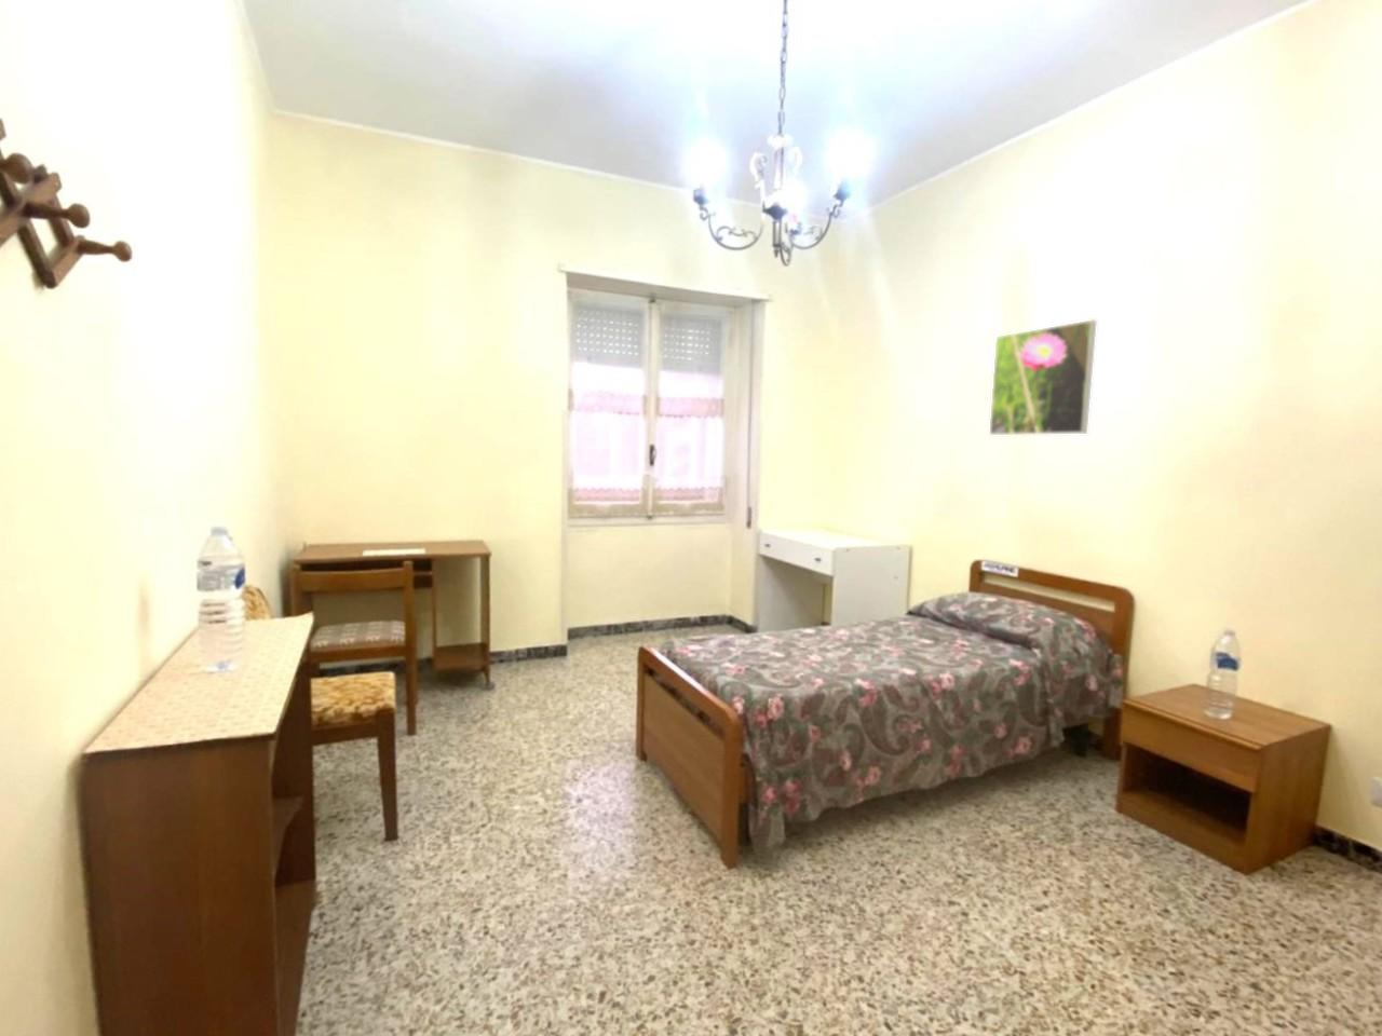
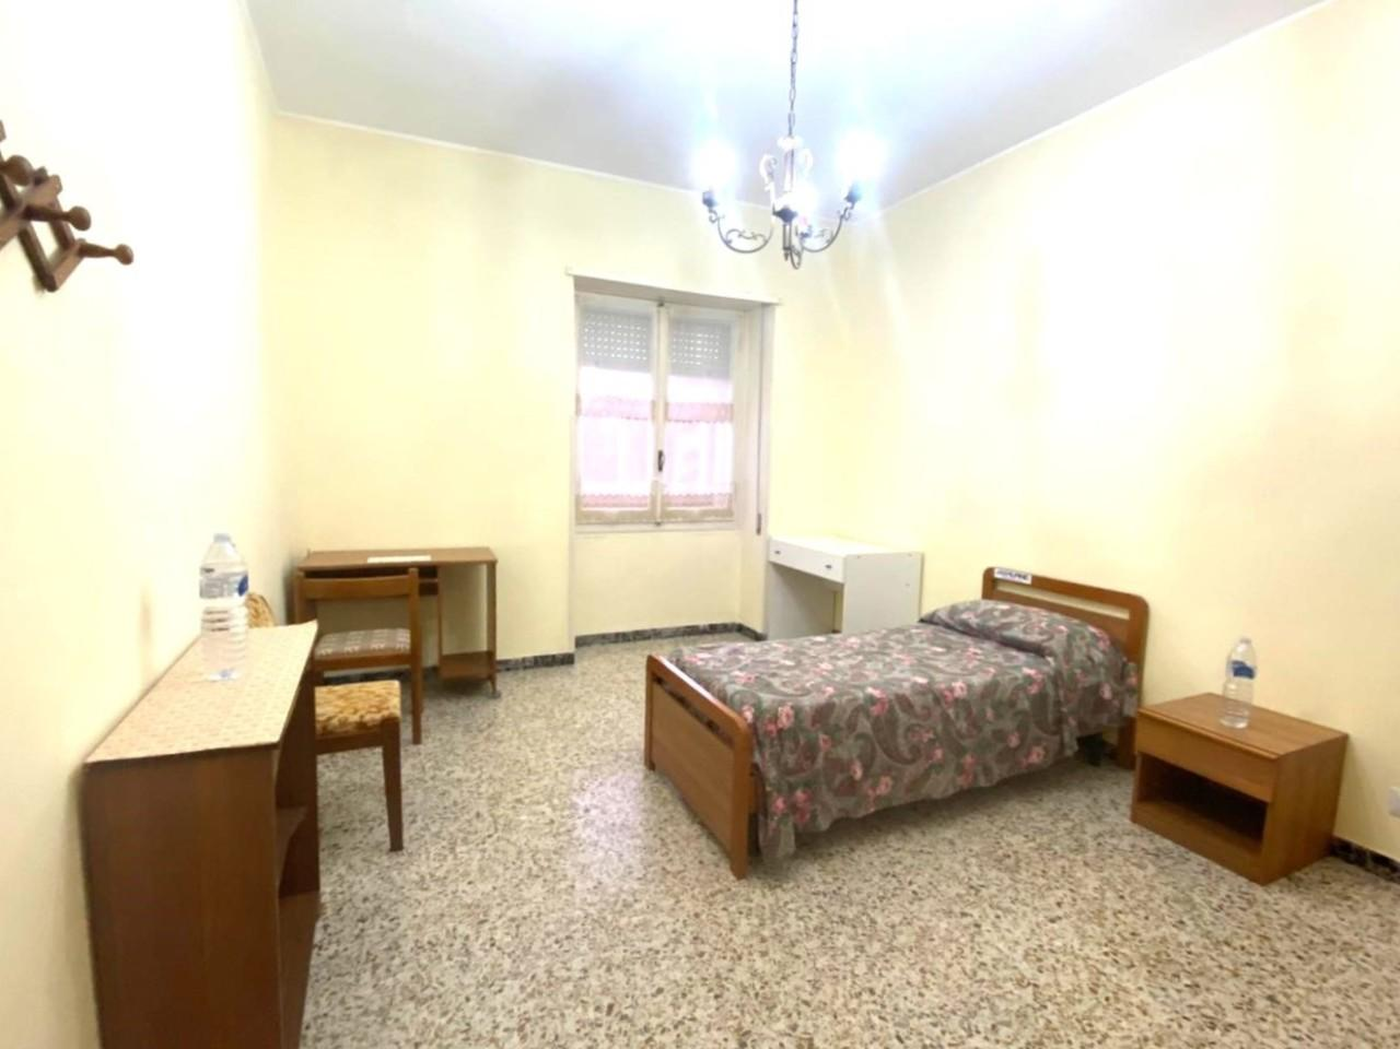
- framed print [988,319,1098,436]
